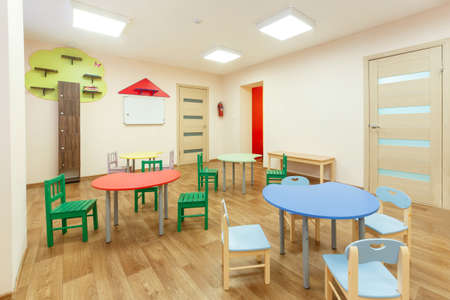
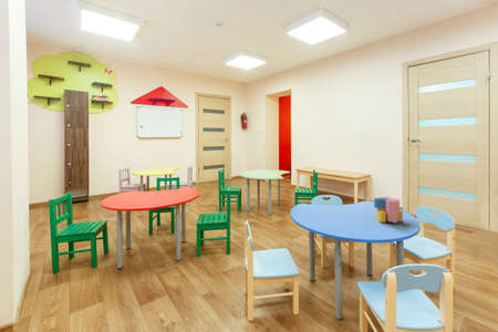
+ toy blocks [373,196,407,225]
